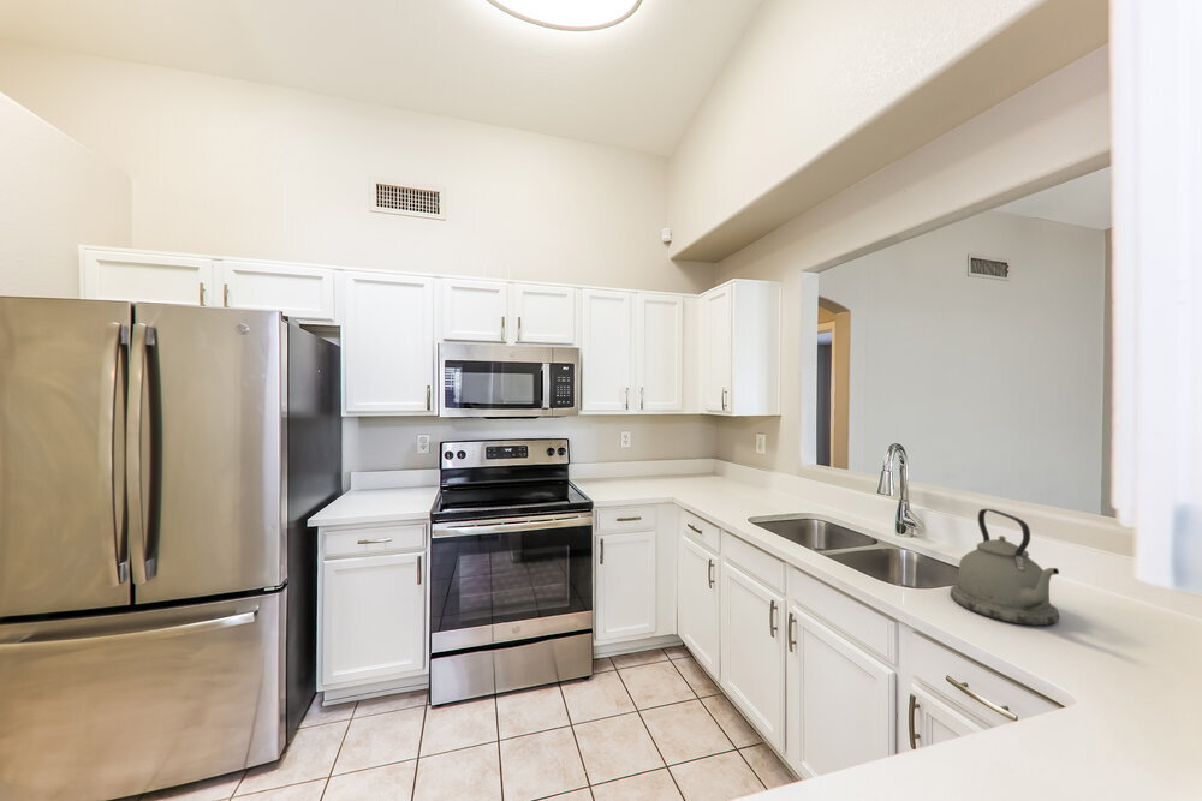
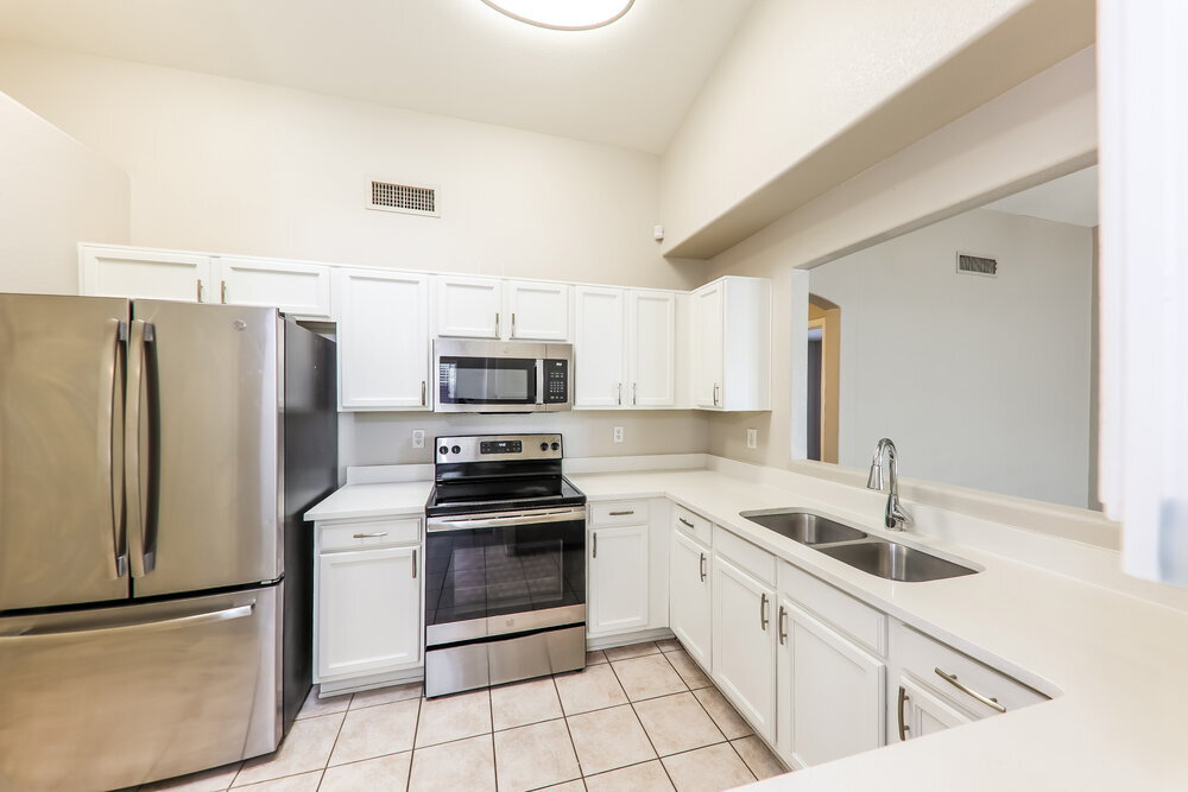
- kettle [950,508,1060,627]
